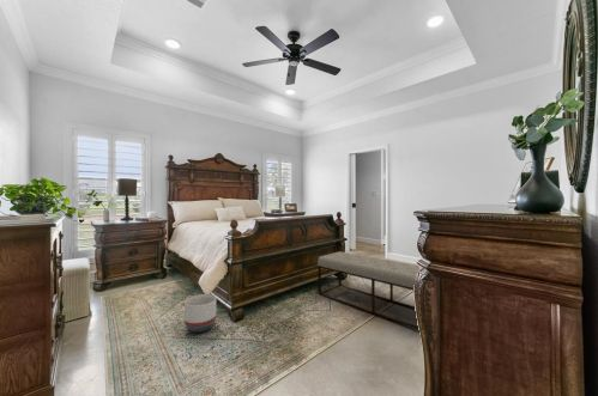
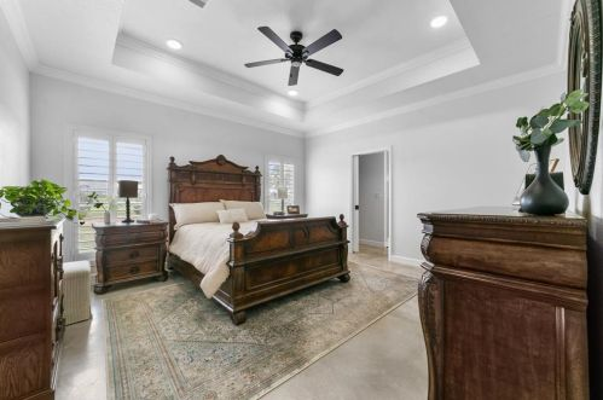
- bench [316,250,421,331]
- planter [183,293,217,334]
